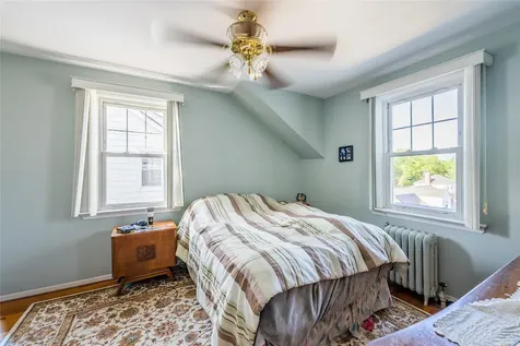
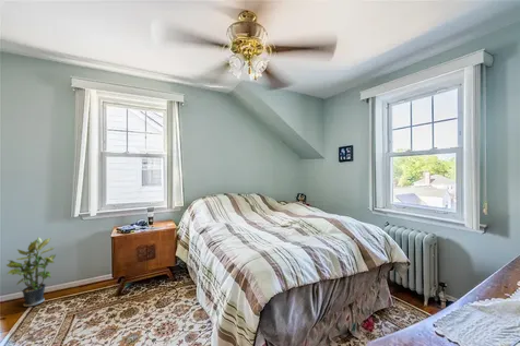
+ potted plant [5,237,57,308]
